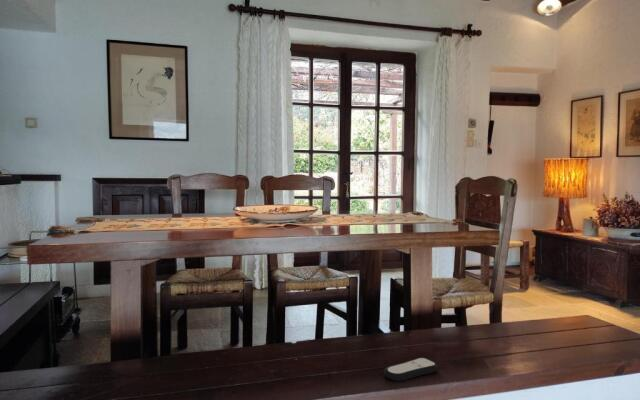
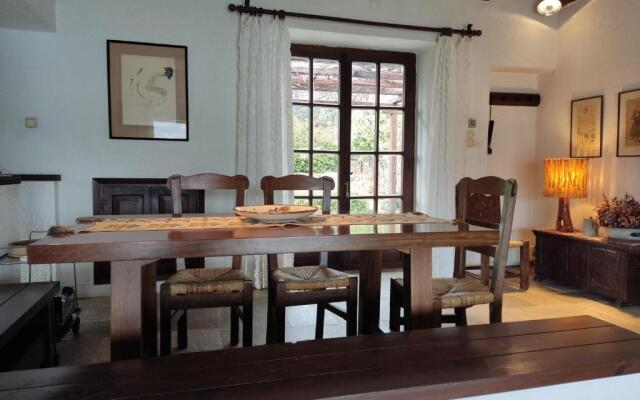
- remote control [383,357,439,382]
